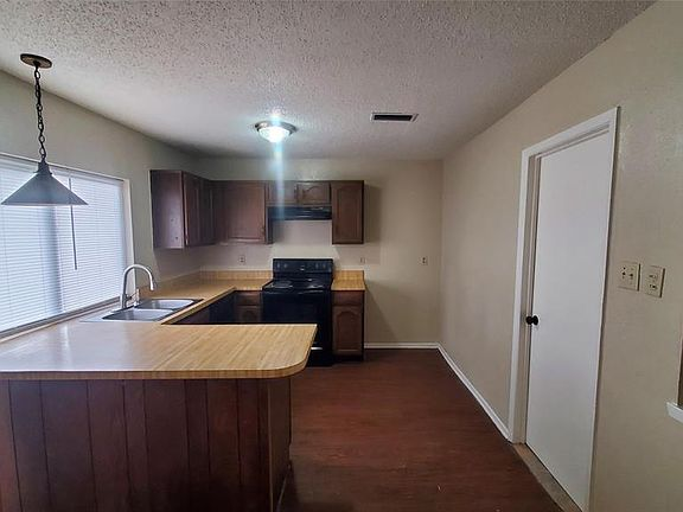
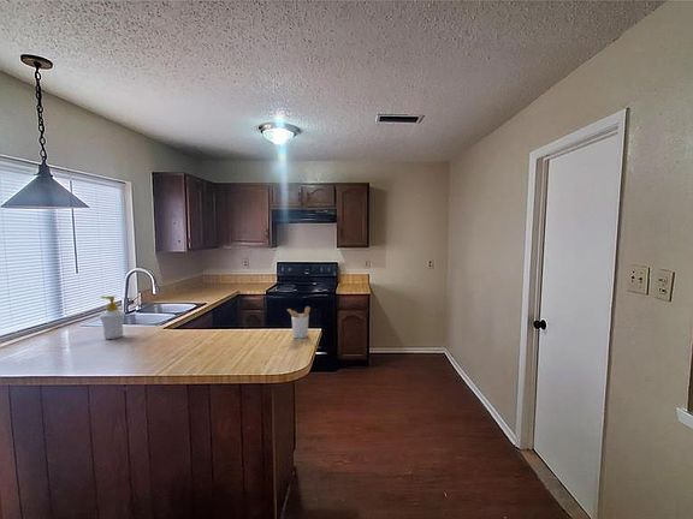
+ soap bottle [99,294,126,340]
+ utensil holder [286,305,312,340]
